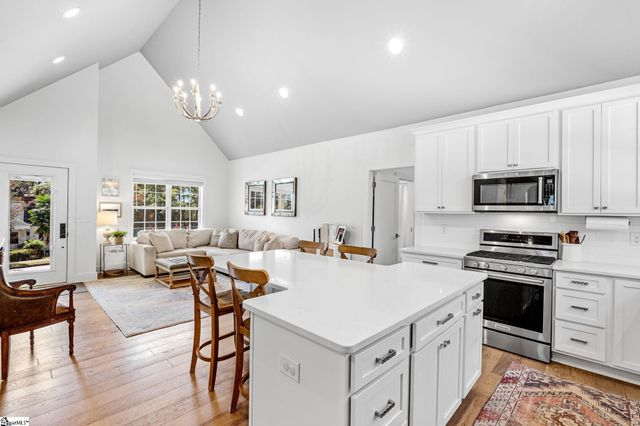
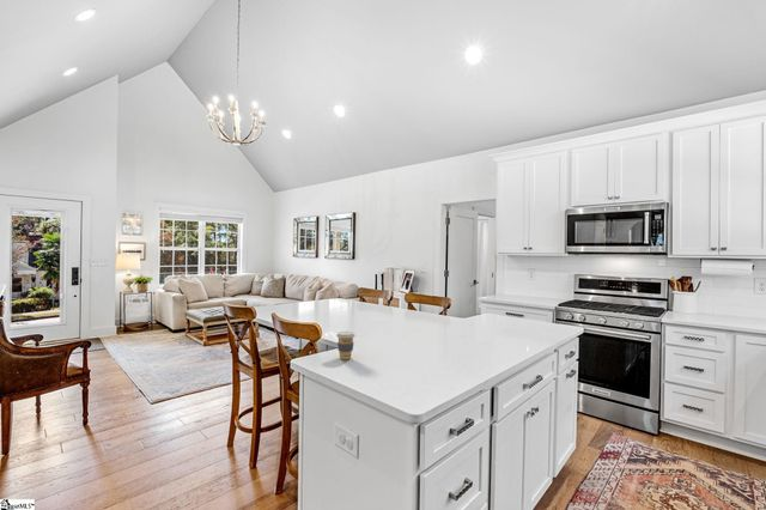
+ coffee cup [335,330,357,360]
